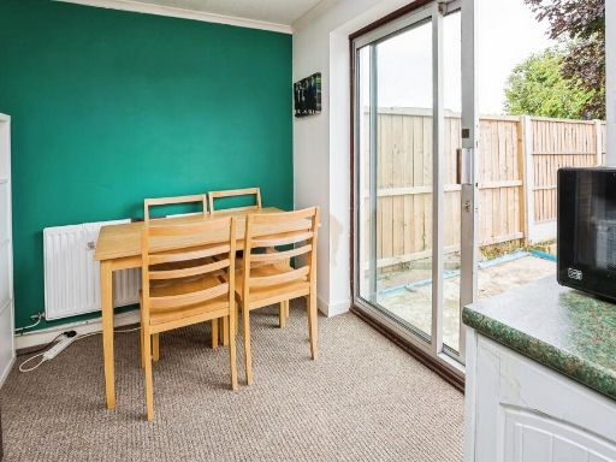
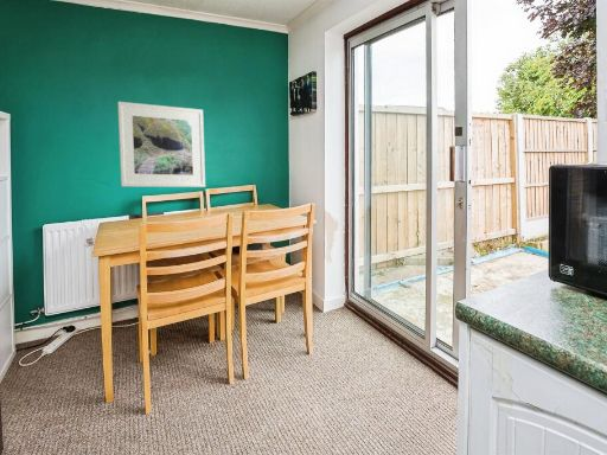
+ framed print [116,101,206,188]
